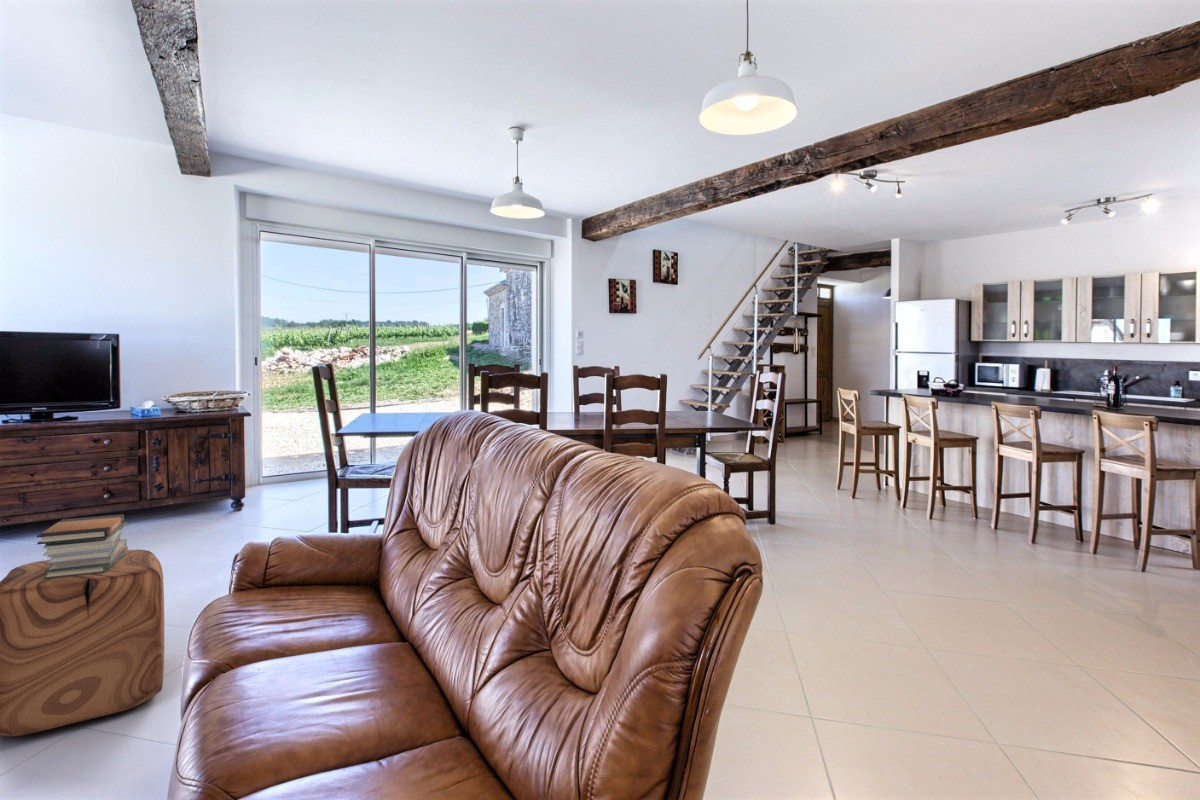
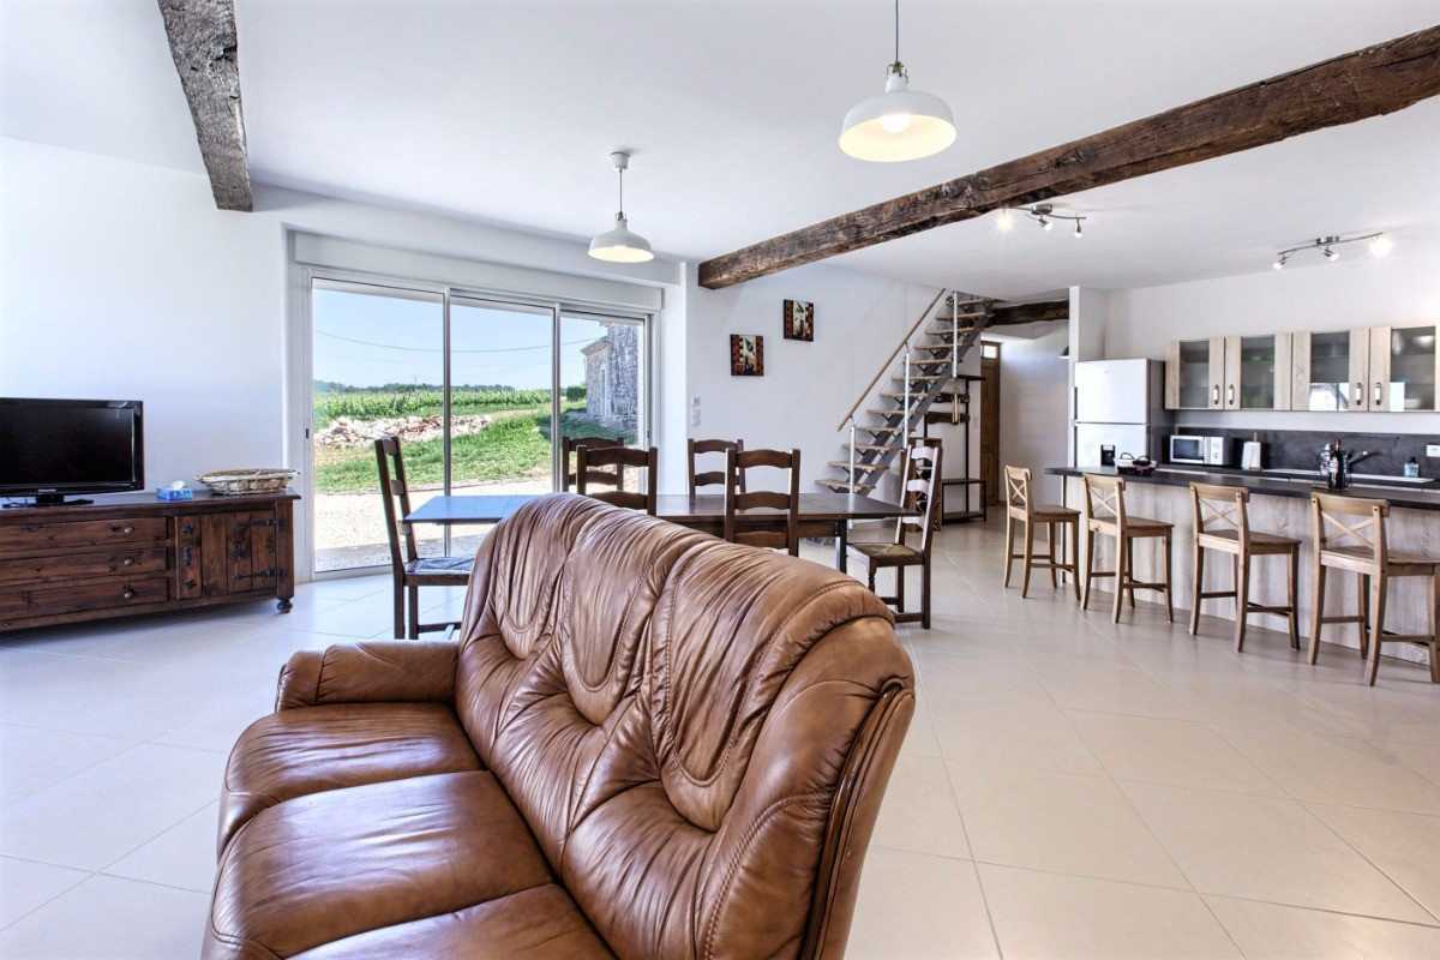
- ottoman [0,549,165,738]
- book stack [36,513,129,579]
